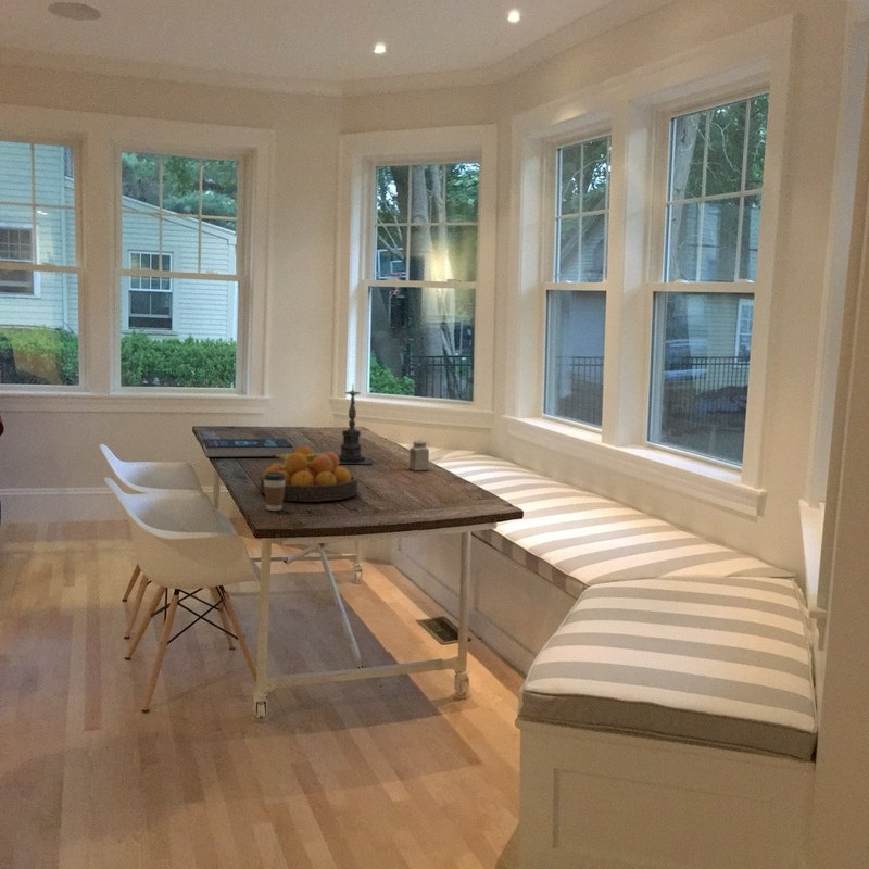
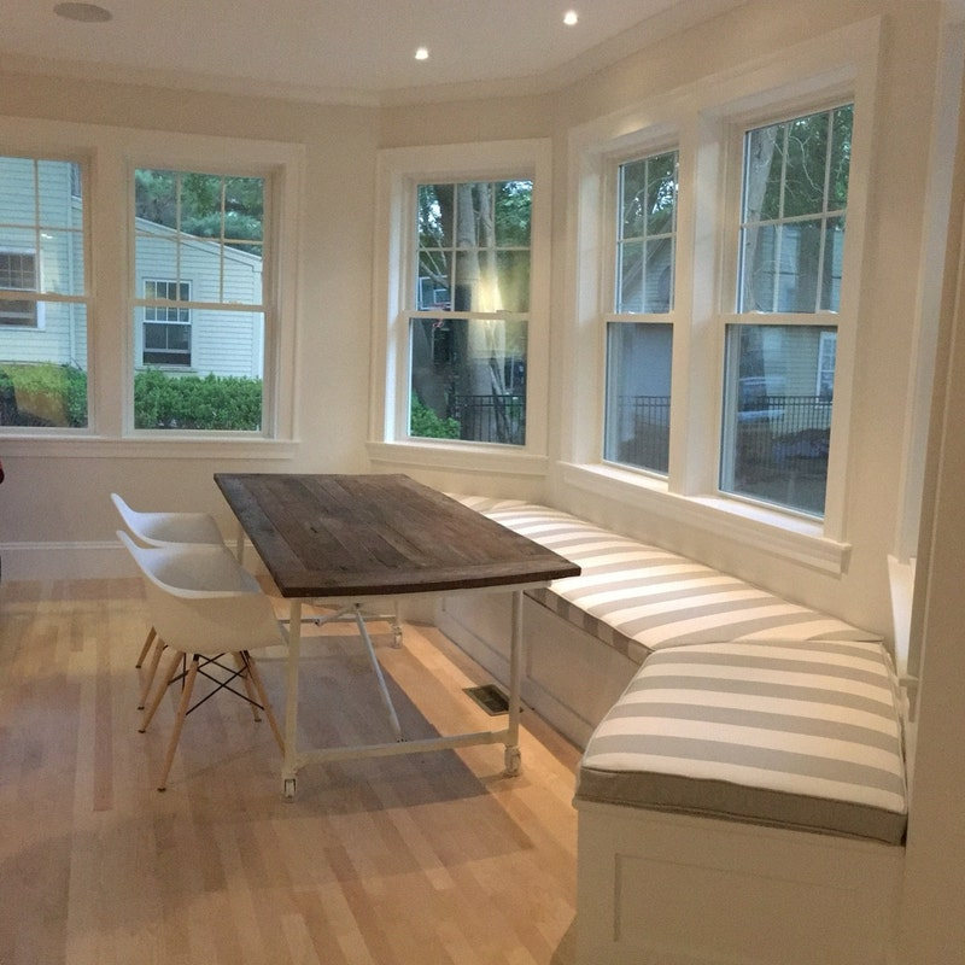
- book [202,438,294,458]
- fruit bowl [260,445,358,503]
- salt shaker [408,439,430,471]
- coffee cup [264,473,286,512]
- candle holder [338,385,374,465]
